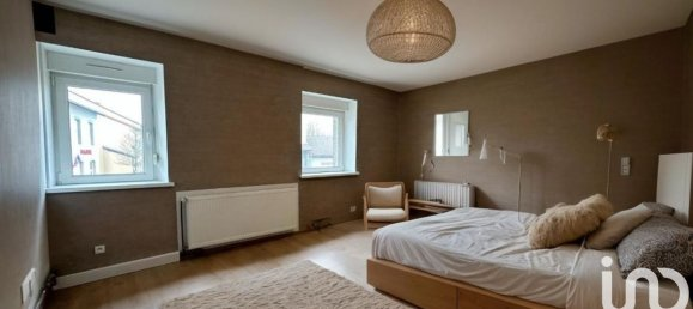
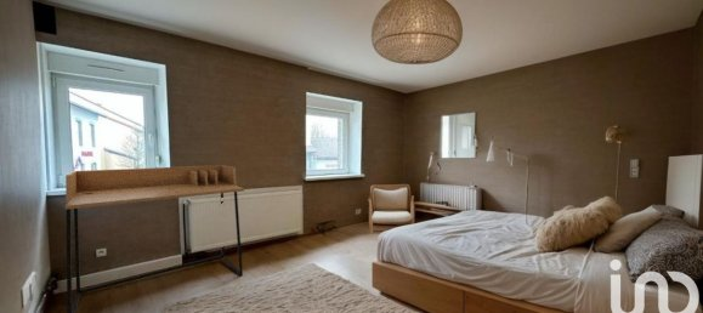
+ desk [64,164,245,313]
